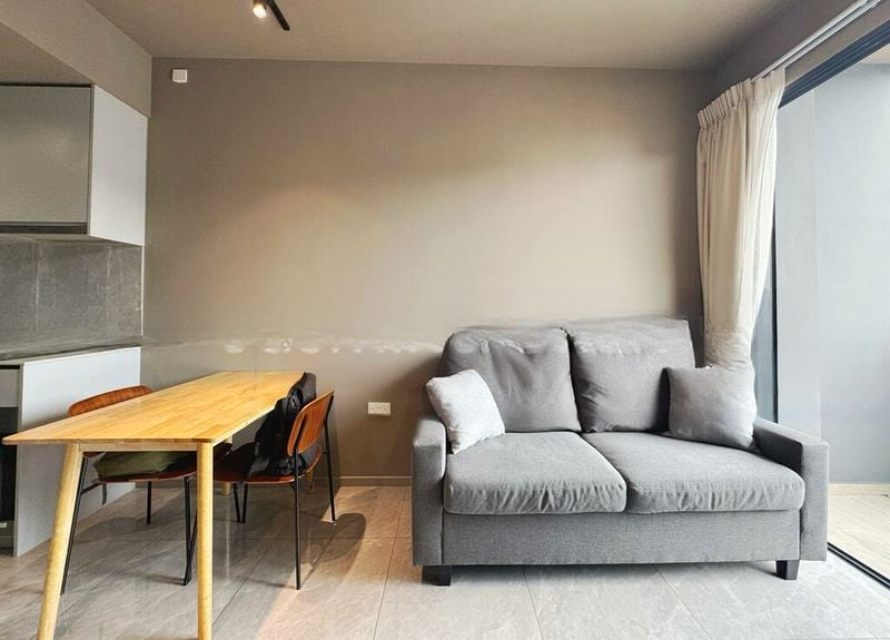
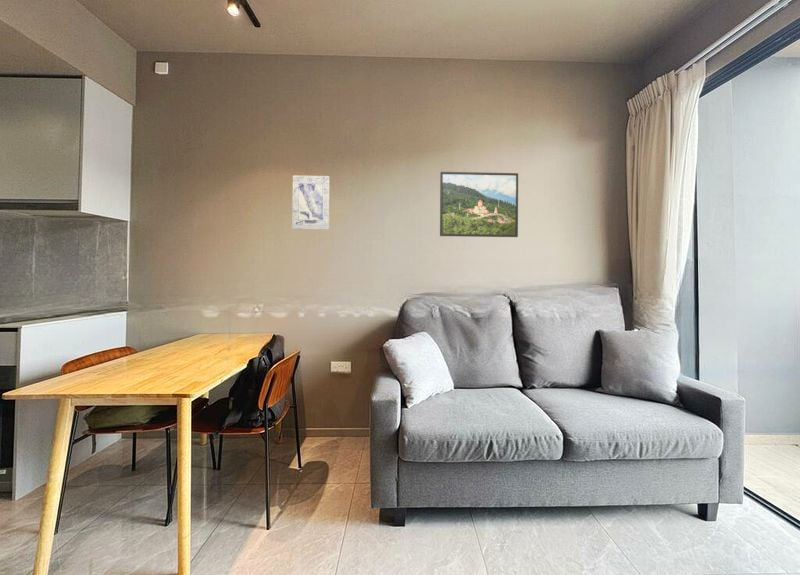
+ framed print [439,171,519,238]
+ wall art [291,174,331,231]
